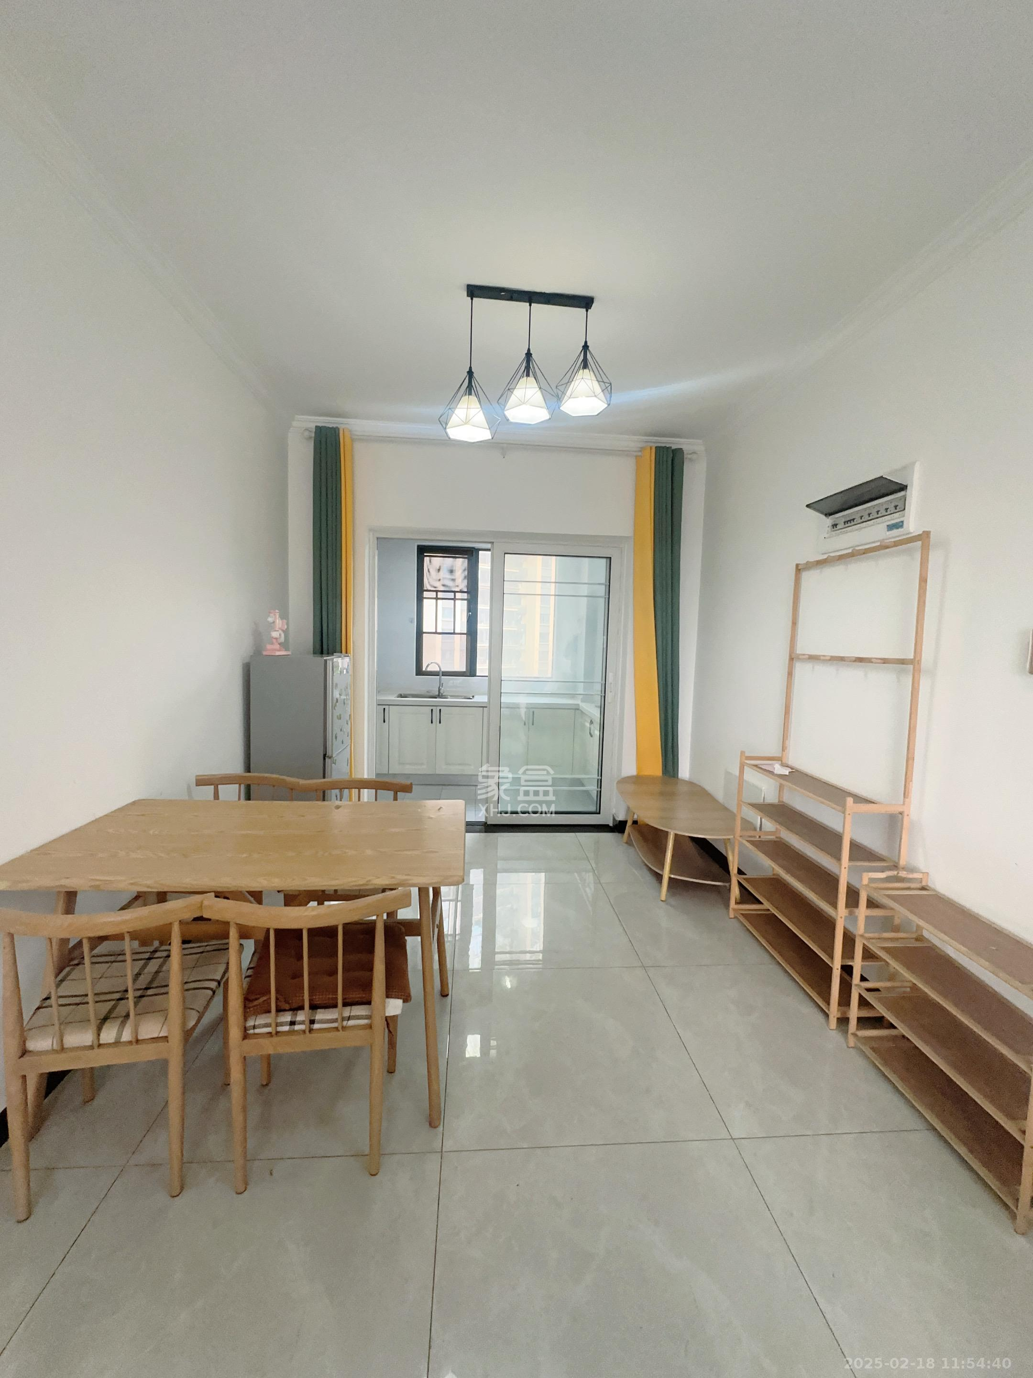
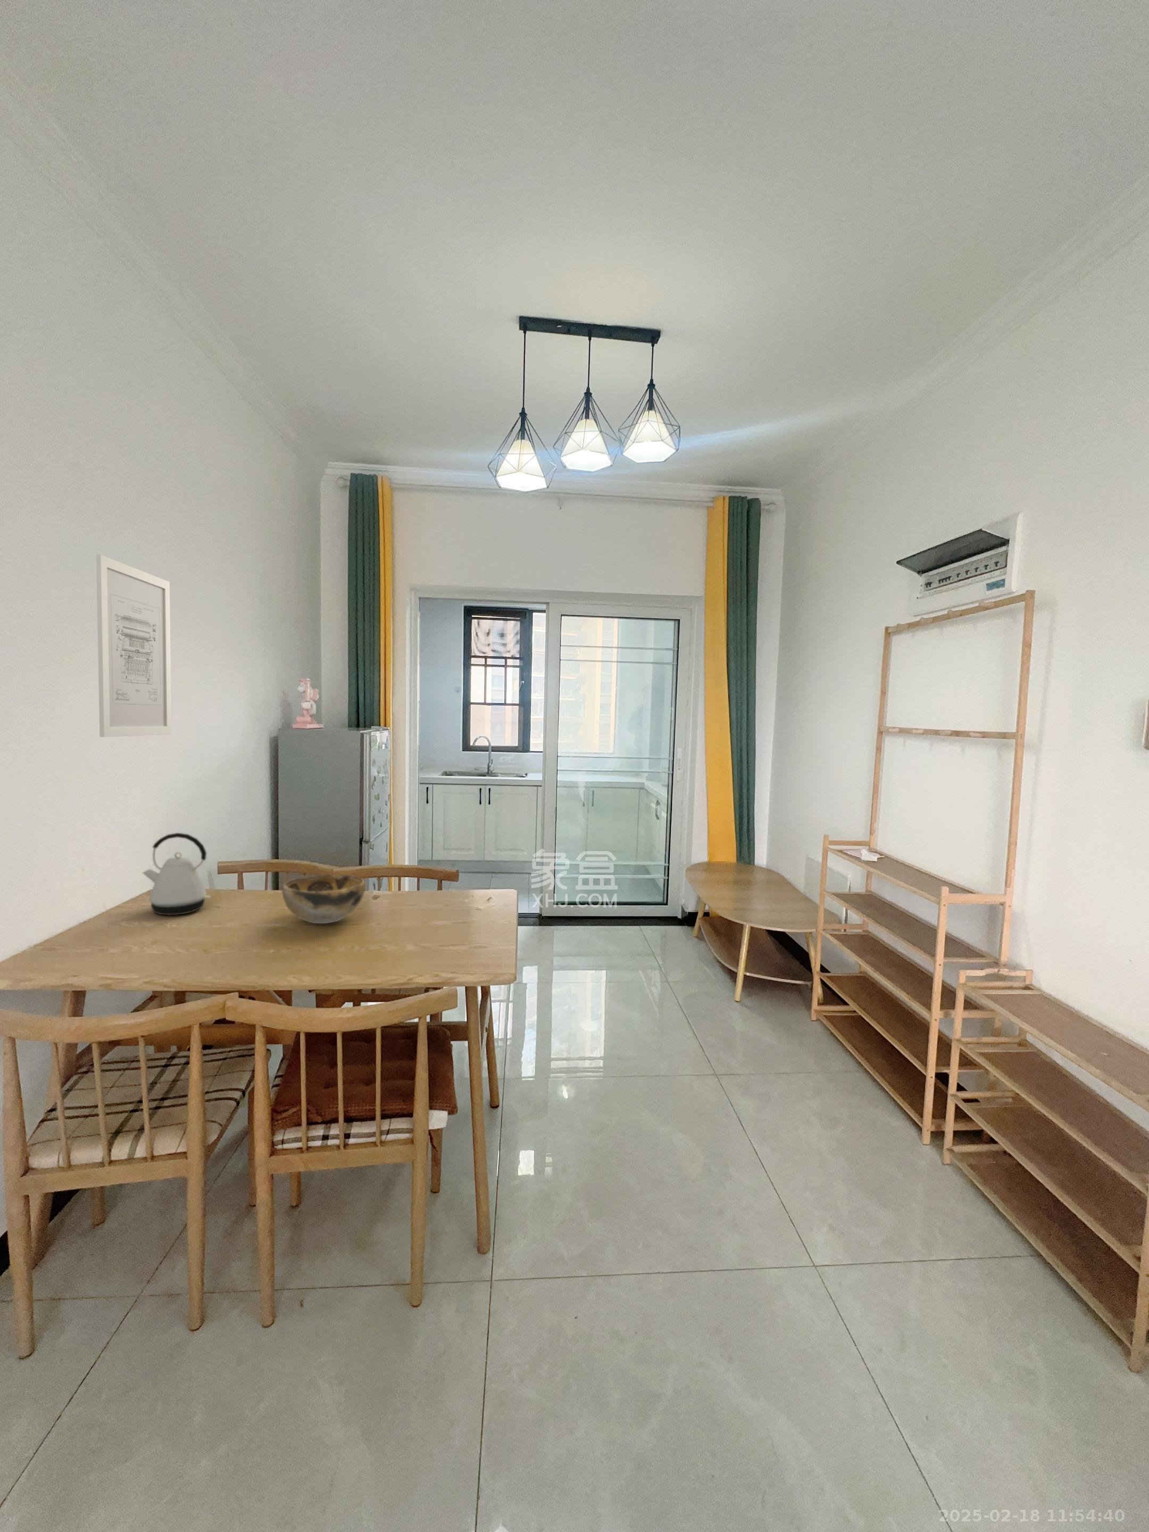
+ wall art [95,554,171,738]
+ decorative bowl [281,875,366,924]
+ kettle [141,832,211,916]
